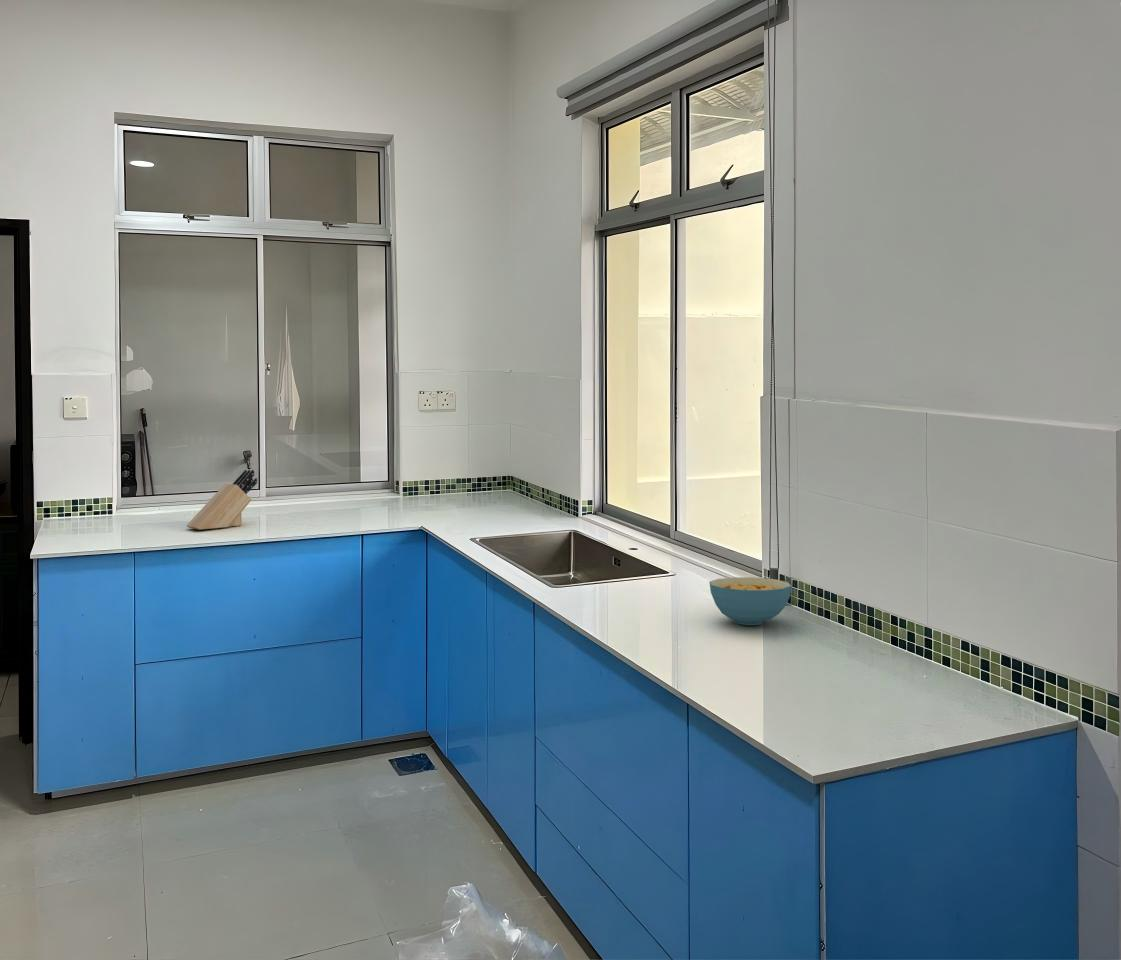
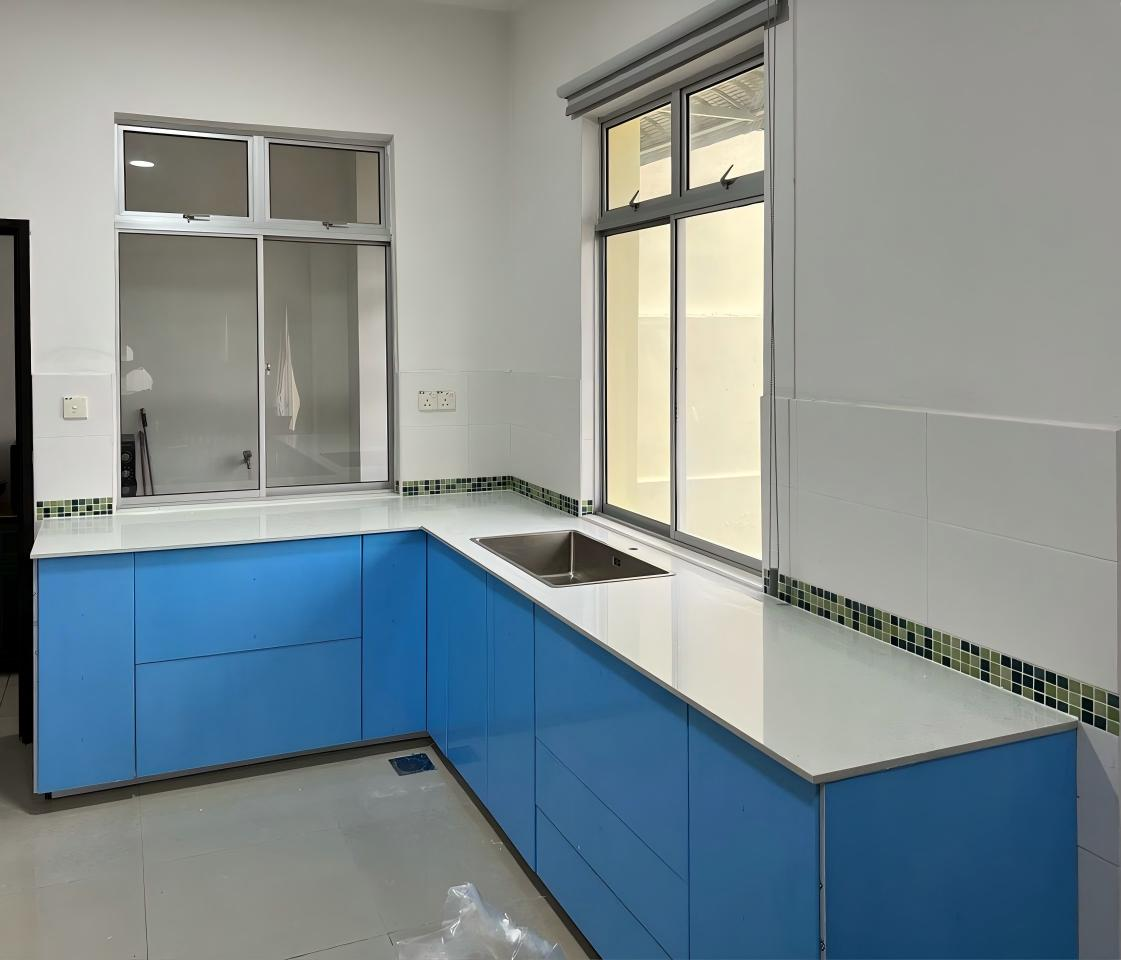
- knife block [185,469,258,531]
- cereal bowl [708,576,792,626]
